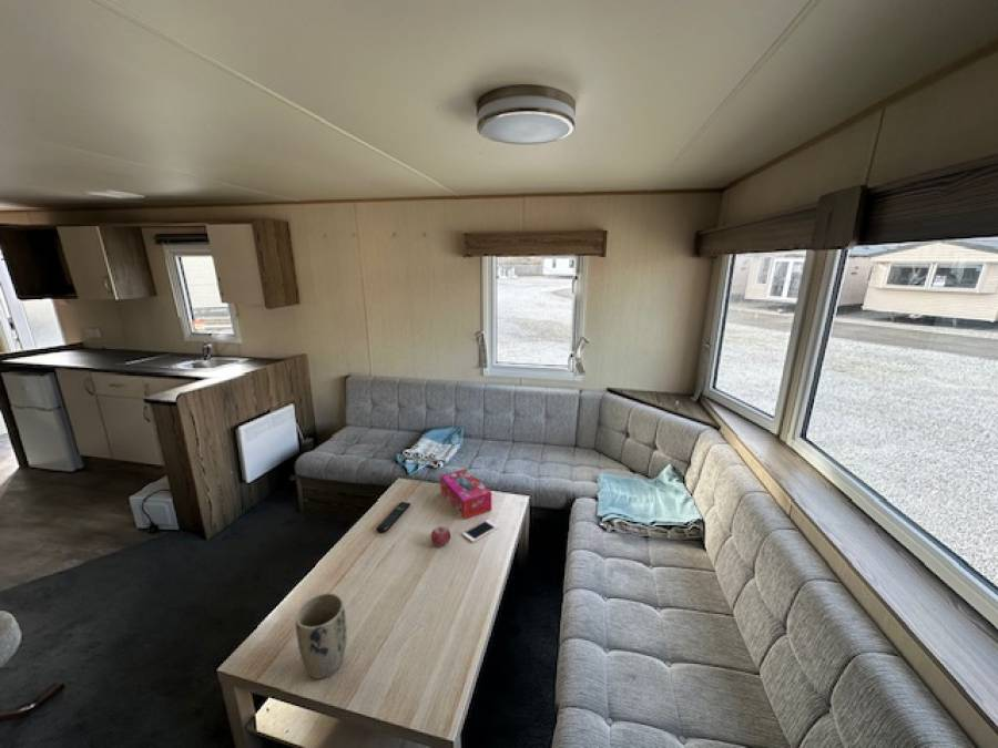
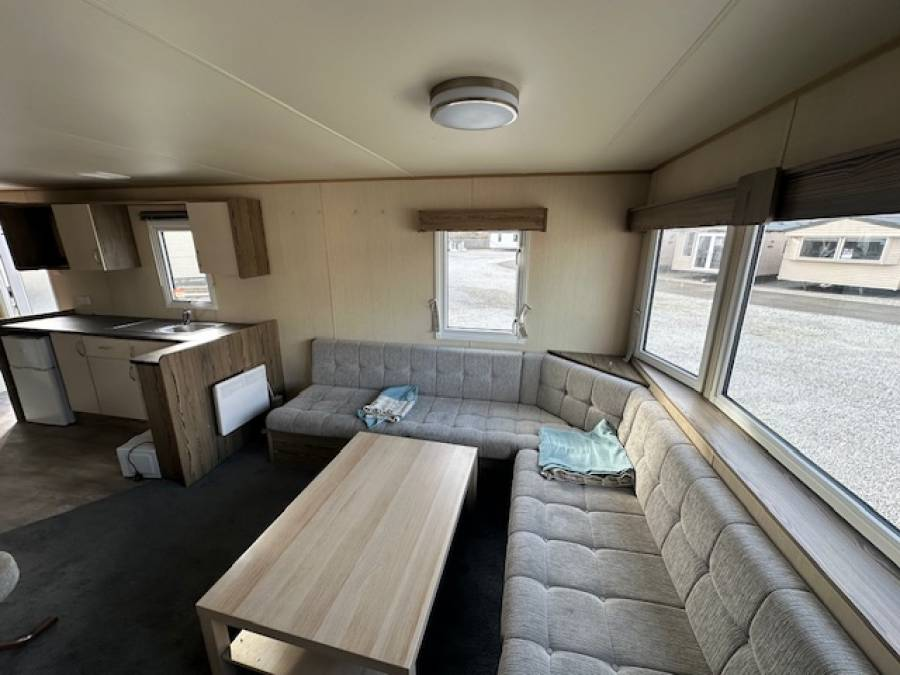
- cell phone [461,519,500,543]
- tissue box [439,468,492,520]
- remote control [375,501,411,534]
- fruit [430,525,451,549]
- plant pot [295,592,348,680]
